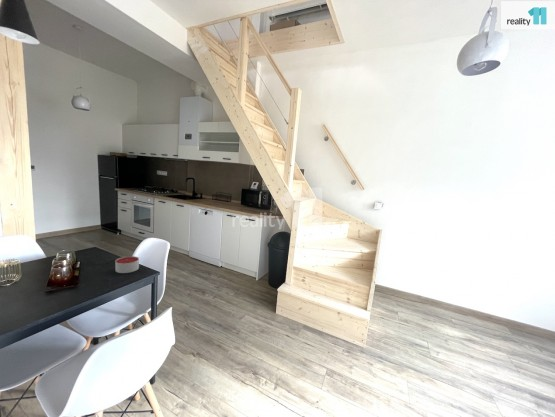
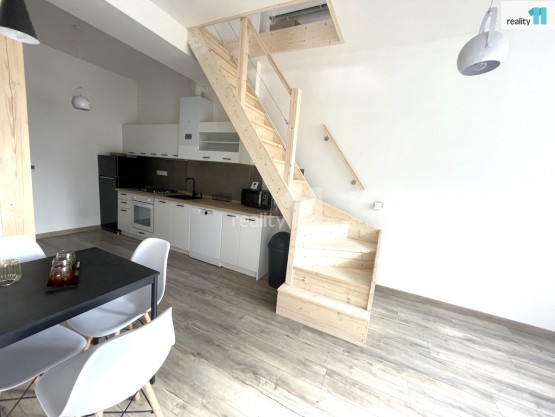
- candle [114,255,140,274]
